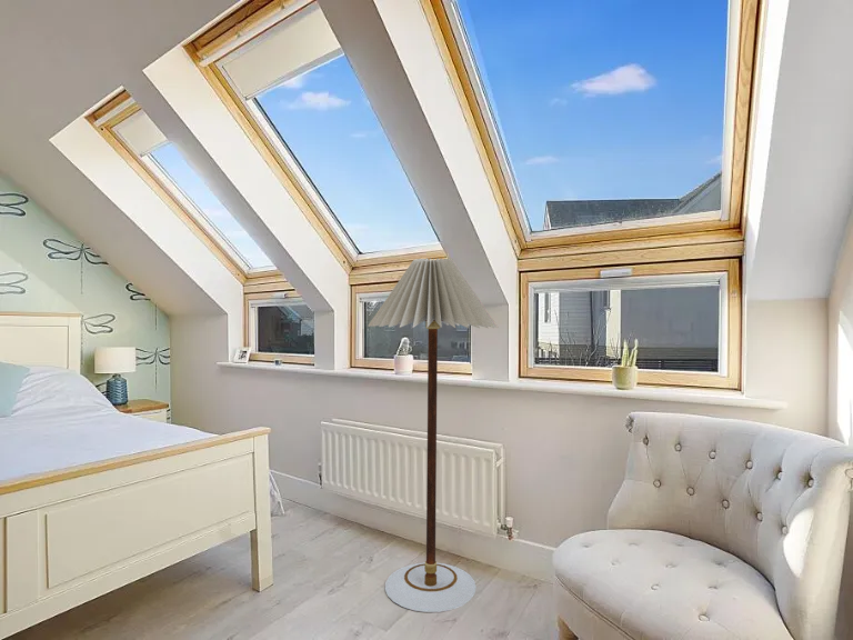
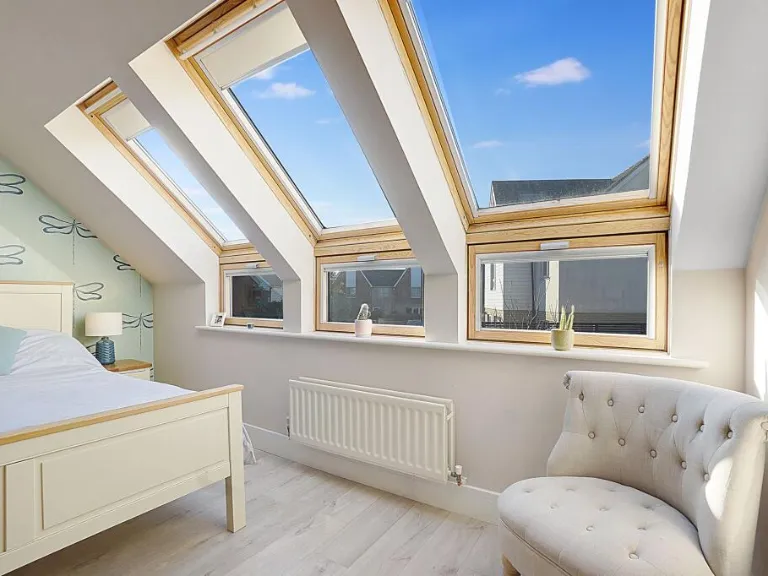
- floor lamp [367,257,499,613]
